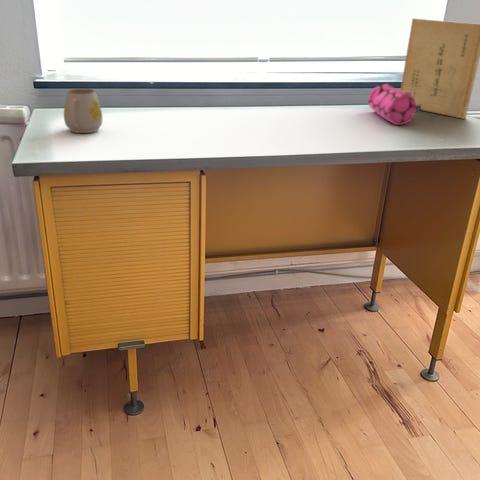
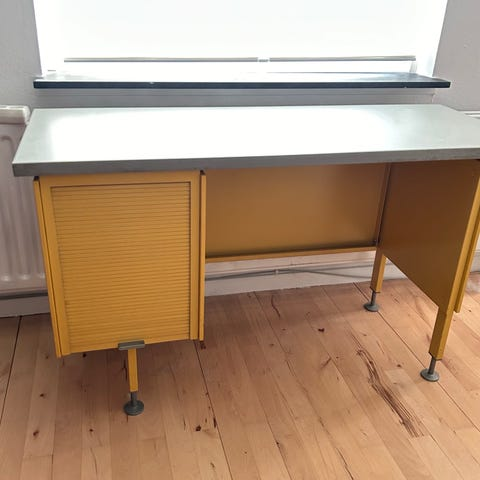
- pencil case [367,83,422,126]
- book [399,18,480,120]
- mug [63,88,103,134]
